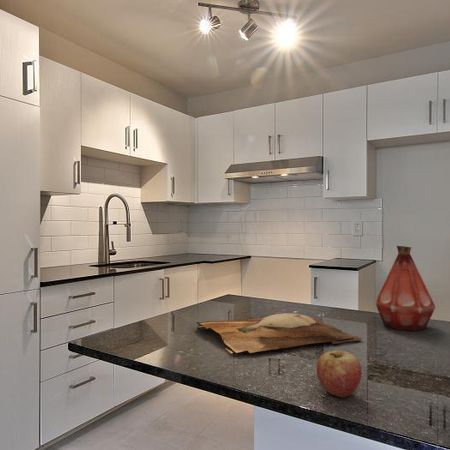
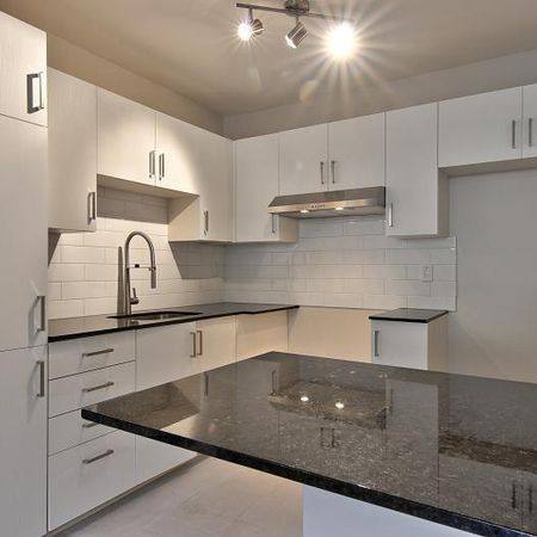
- fruit [316,350,363,398]
- cutting board [195,312,363,354]
- bottle [374,245,437,332]
